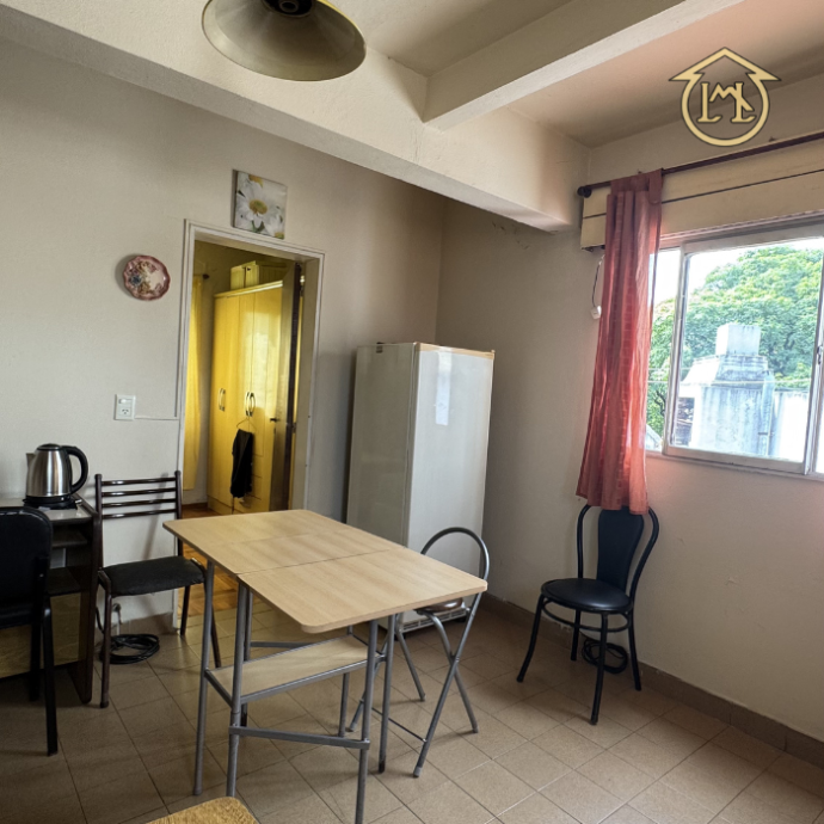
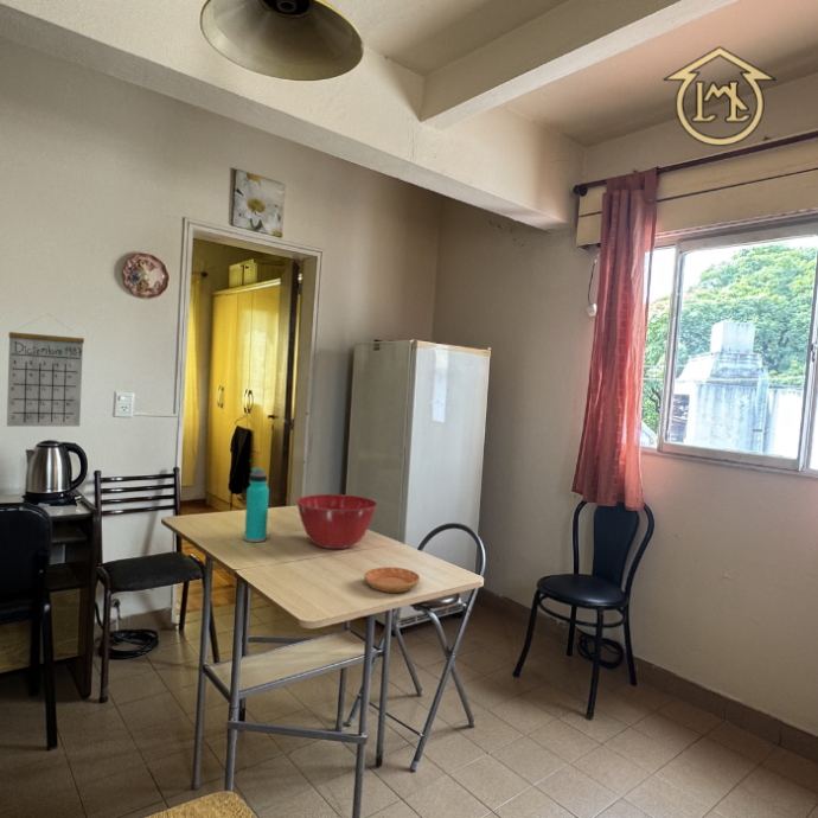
+ mixing bowl [295,493,378,550]
+ saucer [364,565,421,594]
+ water bottle [243,466,270,543]
+ calendar [6,313,85,428]
